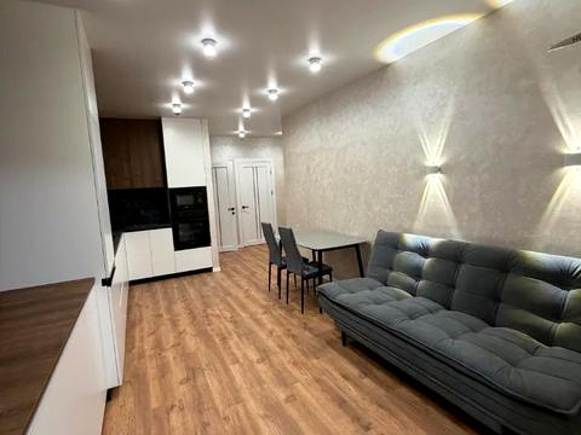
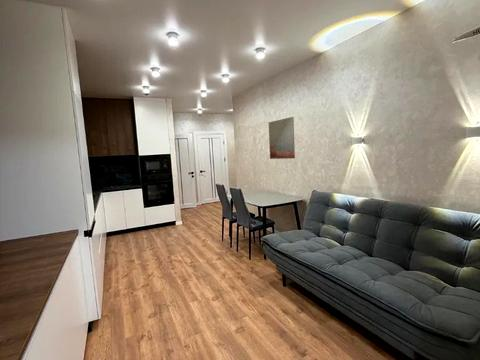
+ wall art [268,116,296,160]
